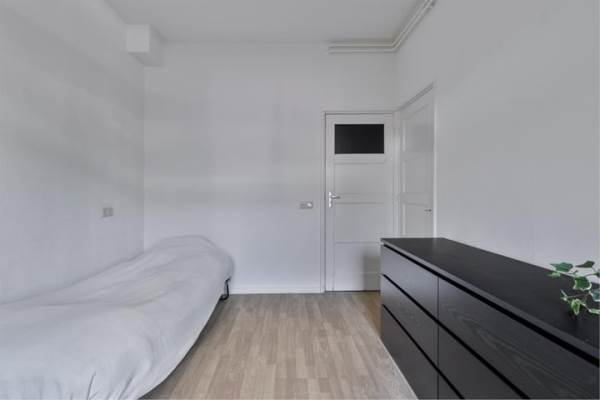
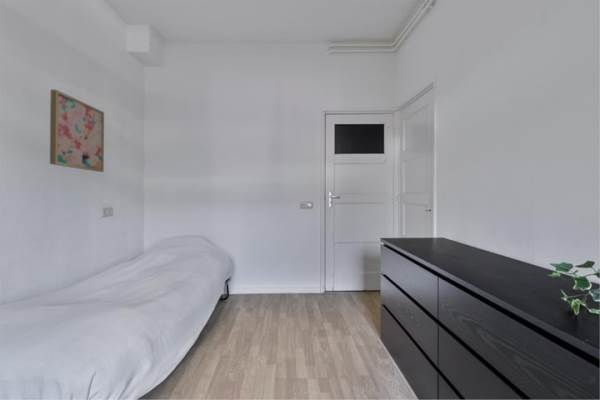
+ wall art [49,89,105,173]
